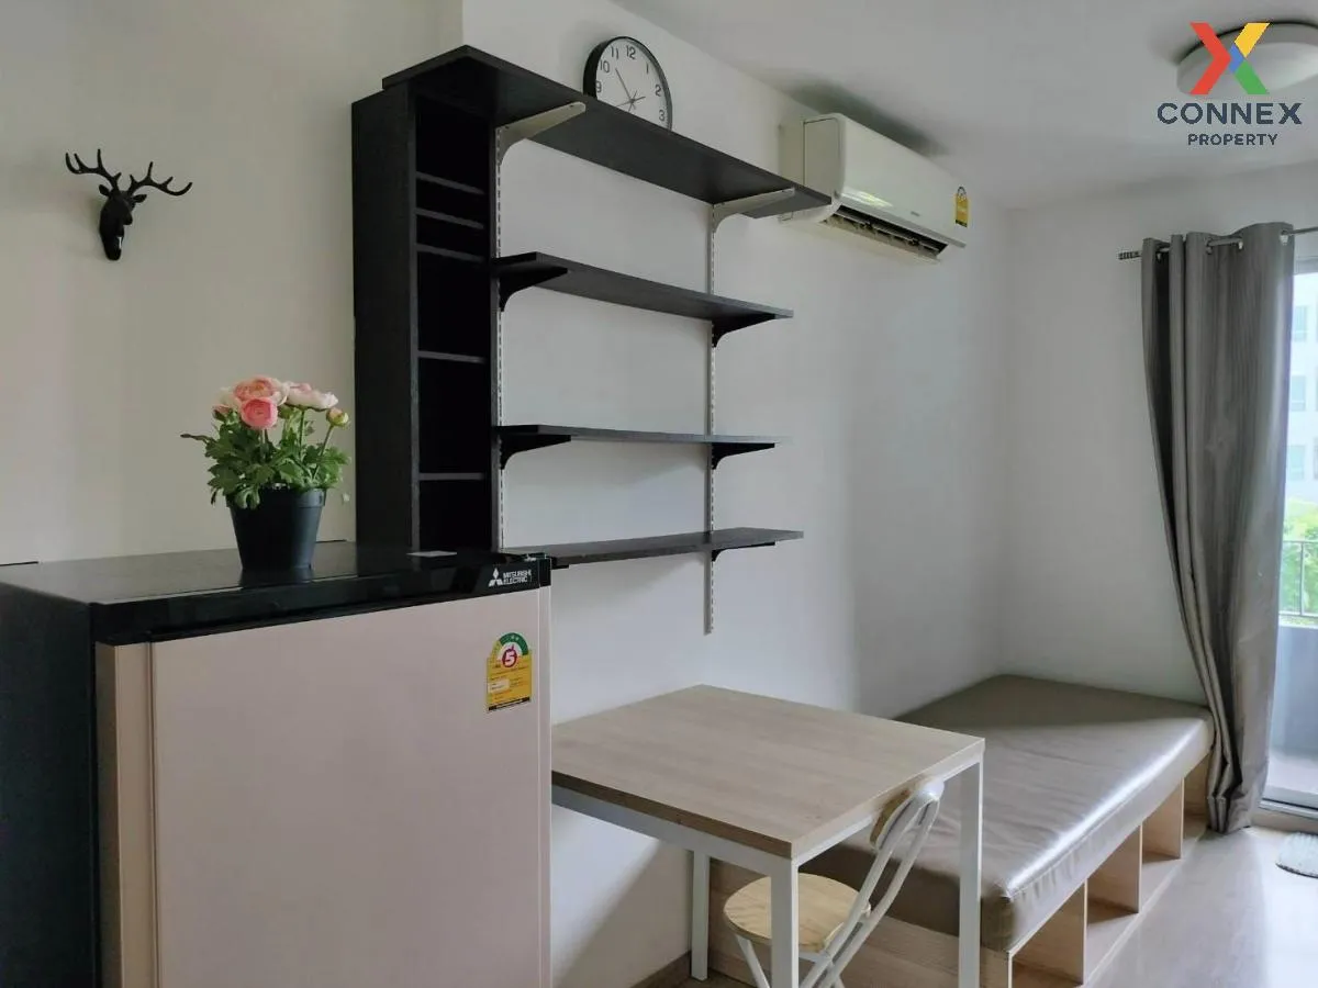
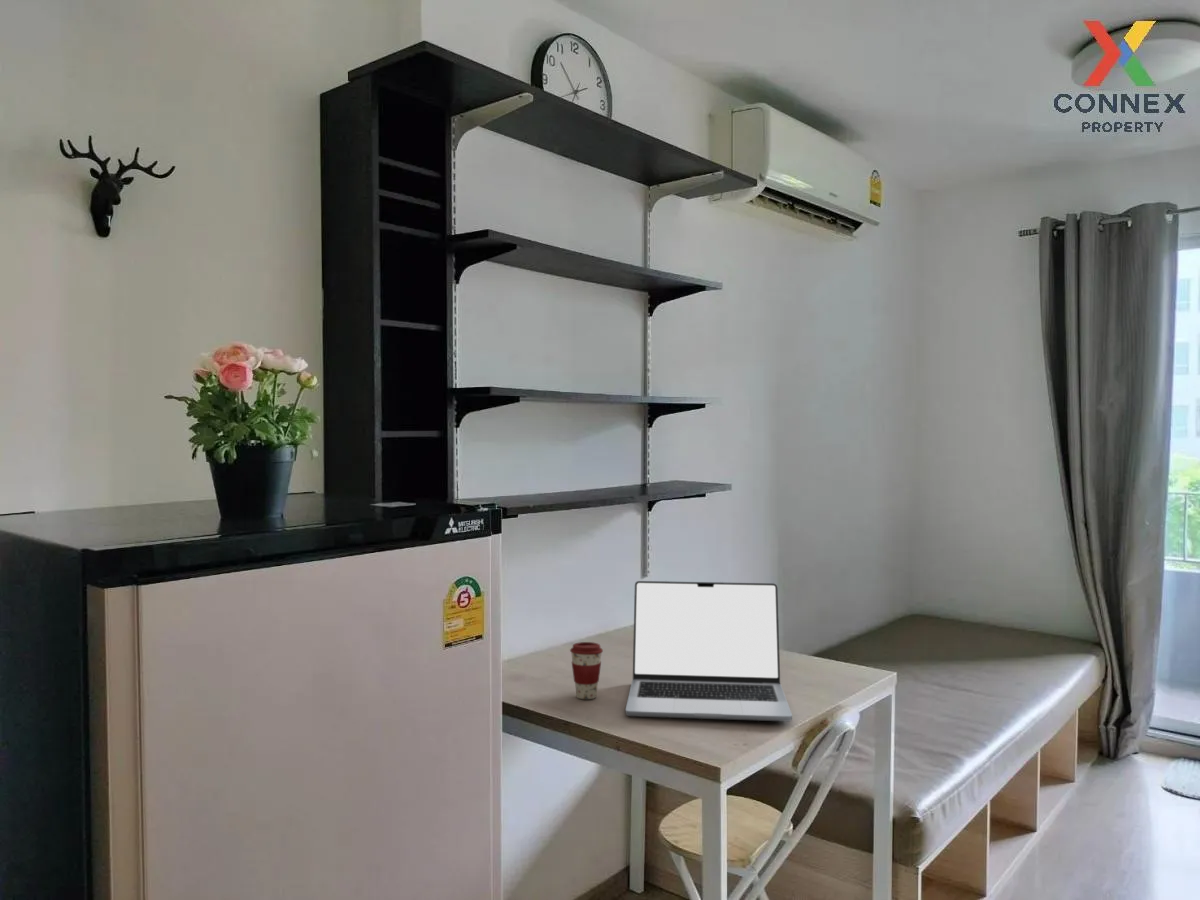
+ coffee cup [569,641,604,700]
+ laptop [625,580,793,722]
